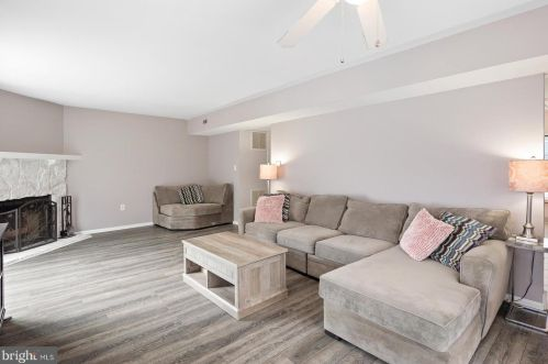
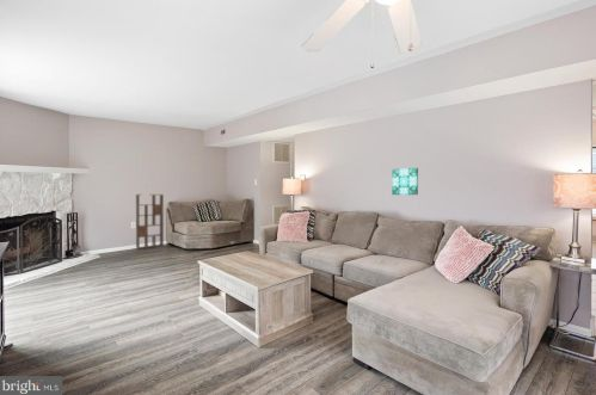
+ wall art [391,167,419,196]
+ spice rack [135,193,165,251]
